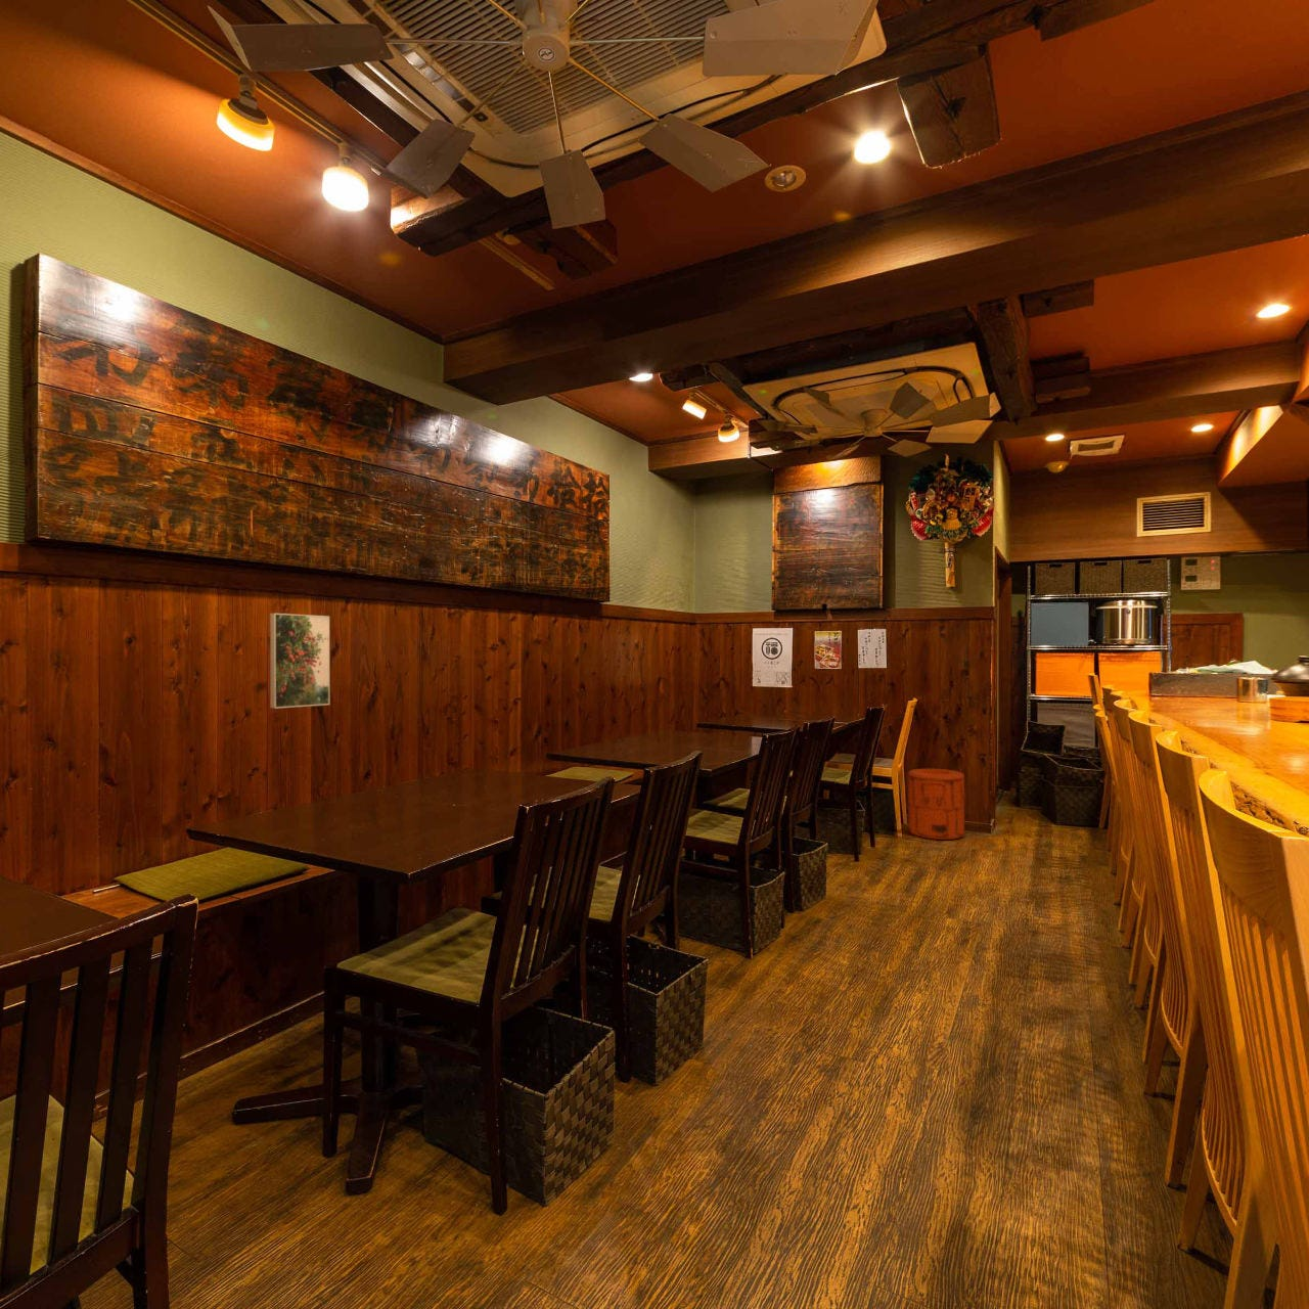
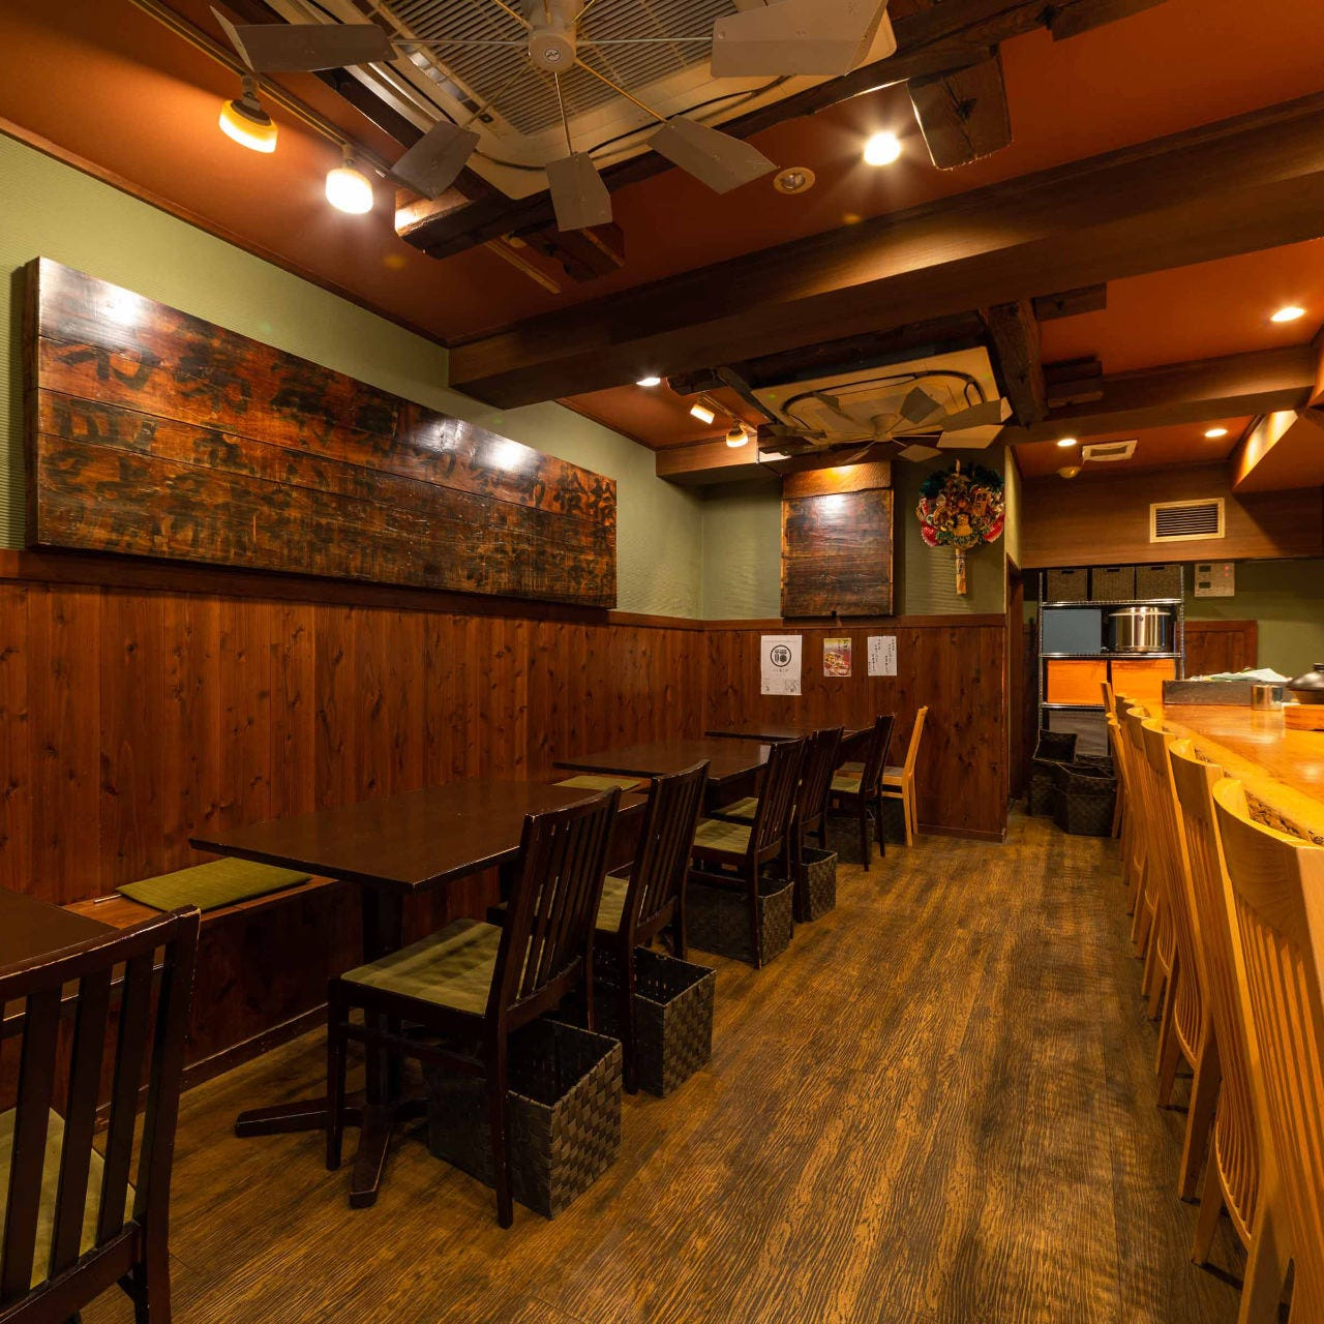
- trash can [907,768,966,840]
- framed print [269,613,331,710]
